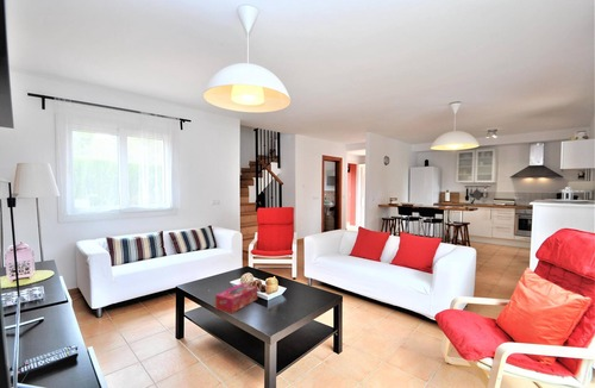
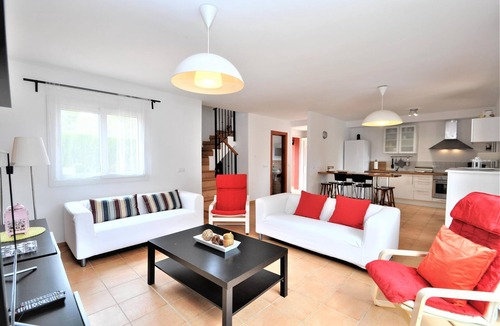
- tissue box [214,282,258,314]
